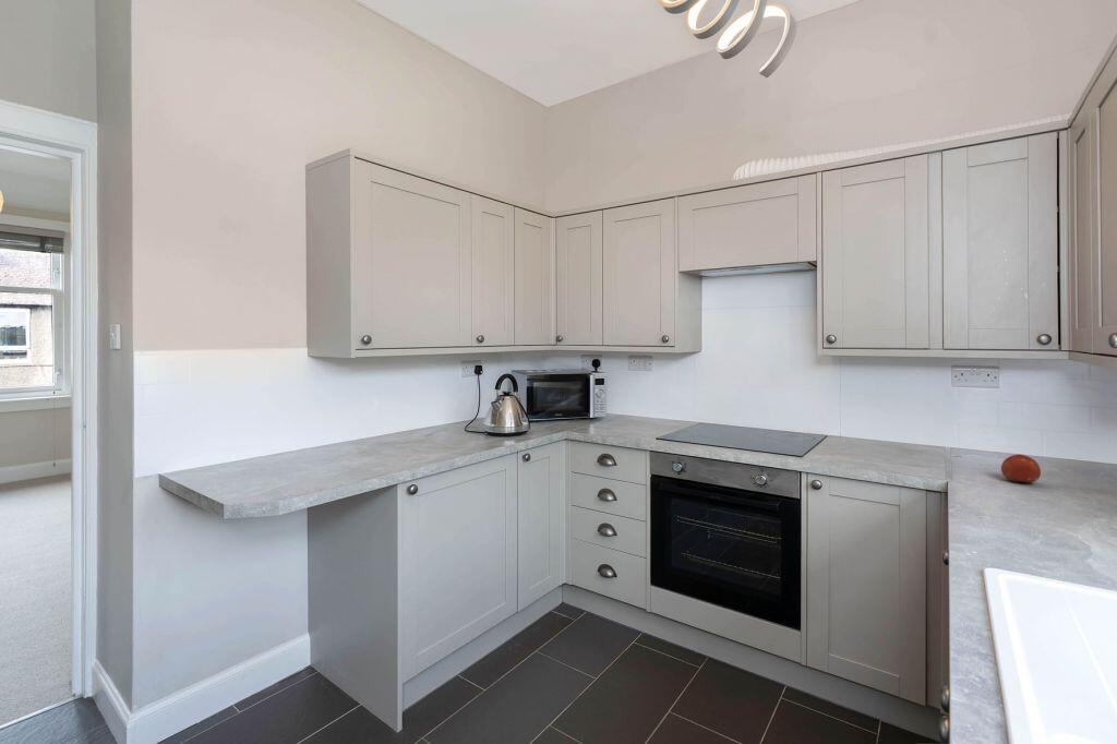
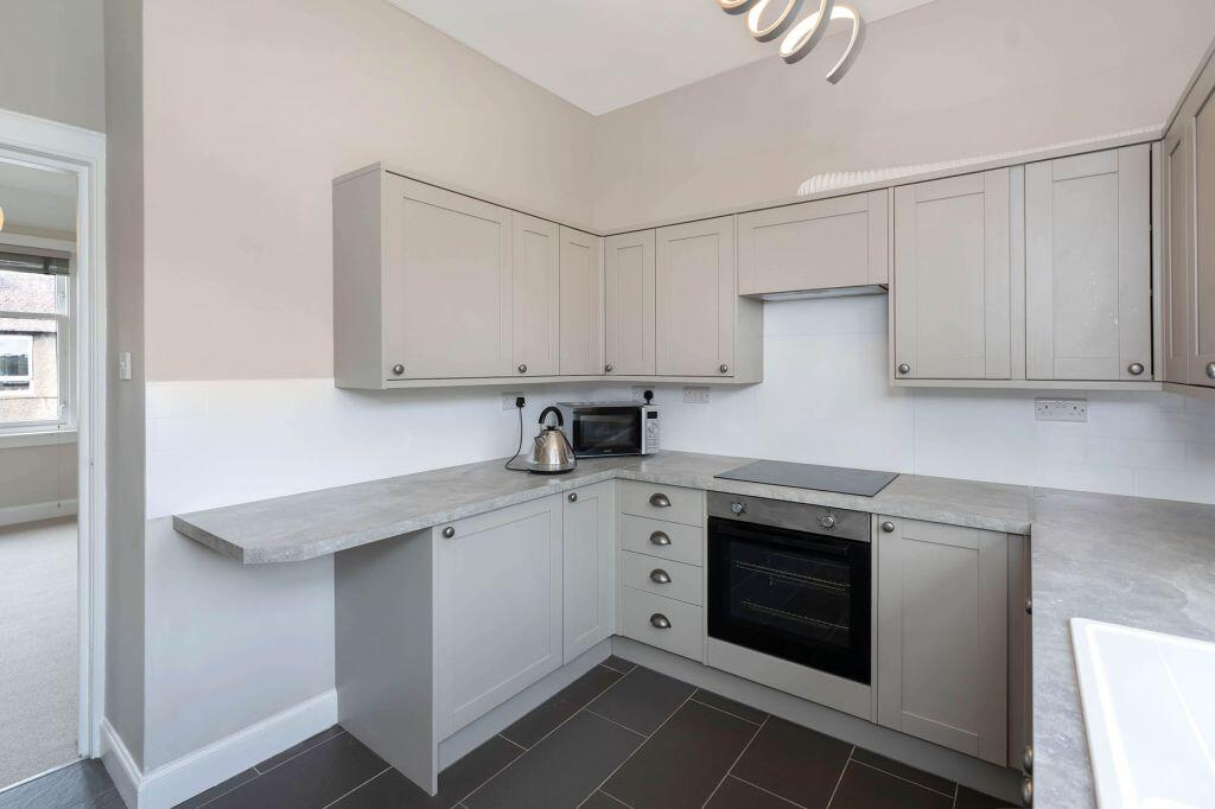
- fruit [1000,454,1042,484]
